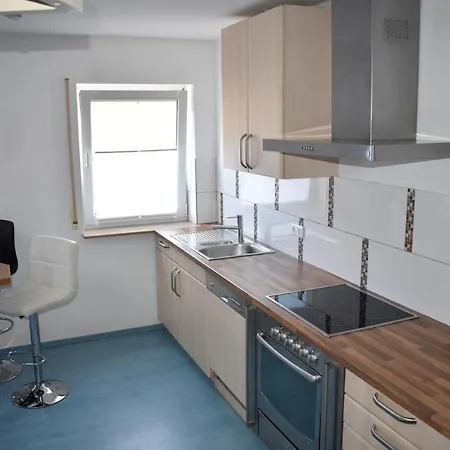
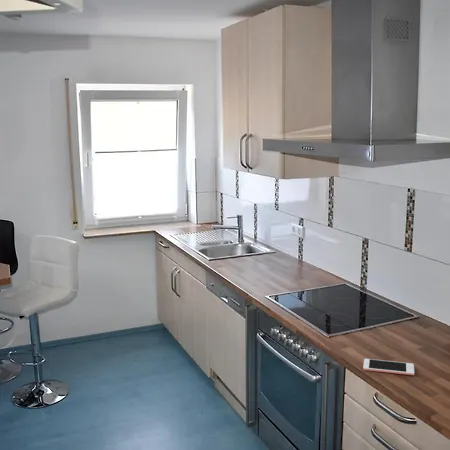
+ cell phone [362,358,415,376]
